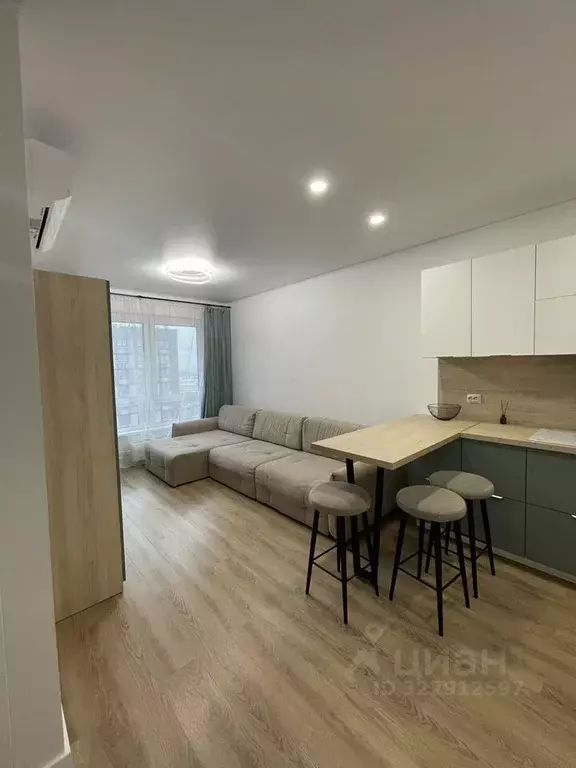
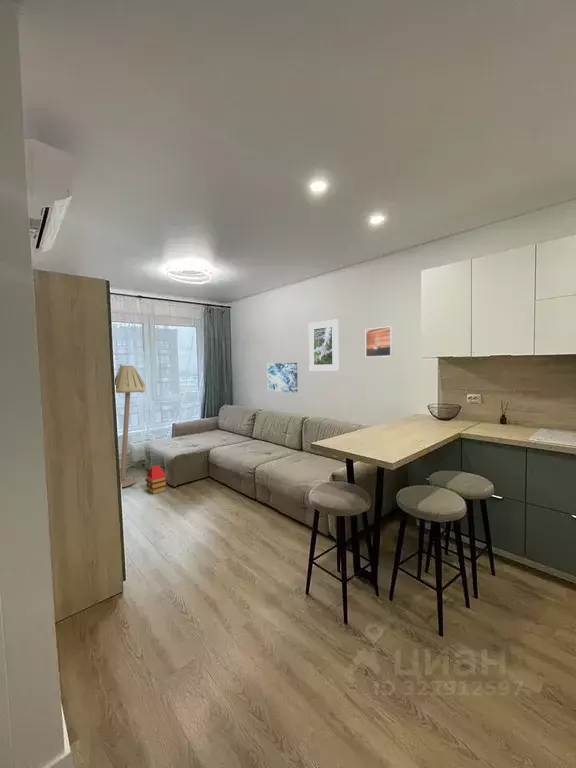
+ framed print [365,325,394,358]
+ wall art [266,362,299,394]
+ toy house [144,464,168,495]
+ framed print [308,319,340,372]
+ floor lamp [114,363,146,488]
